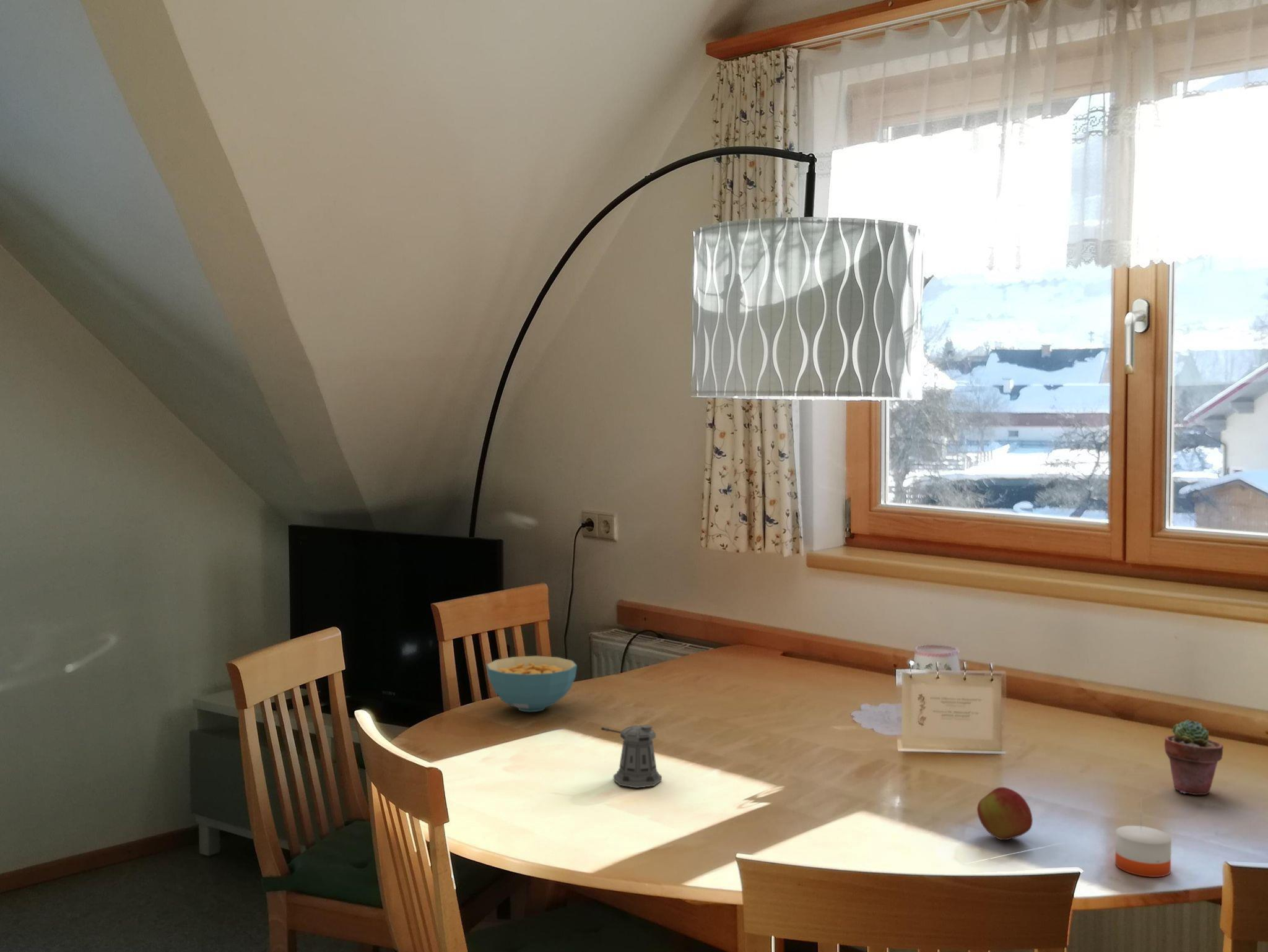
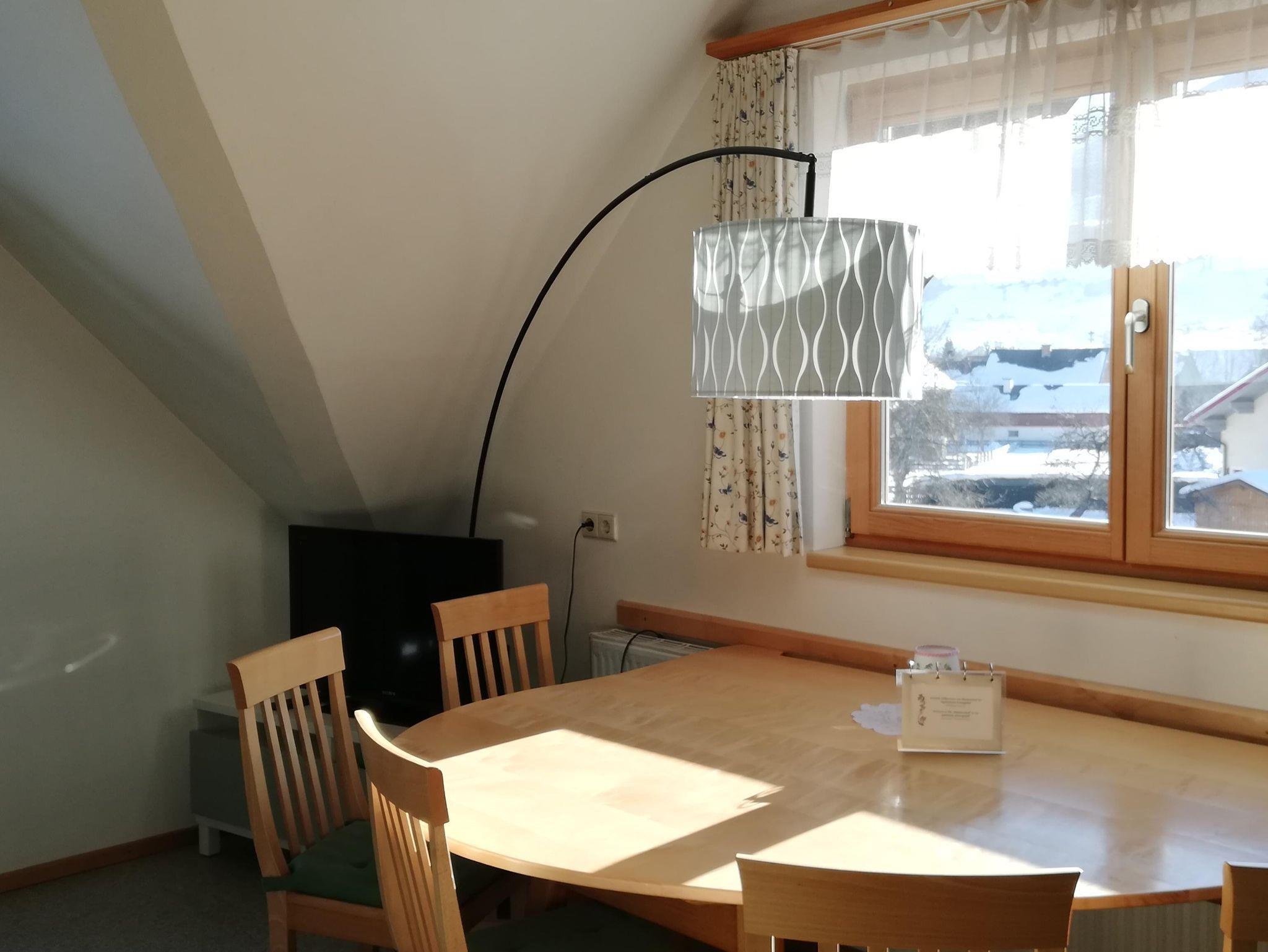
- pepper shaker [601,724,662,789]
- candle [1114,812,1172,878]
- apple [976,787,1033,841]
- cereal bowl [485,656,578,712]
- potted succulent [1164,719,1224,795]
